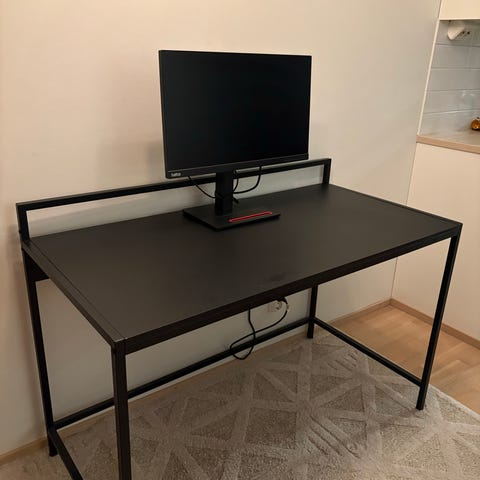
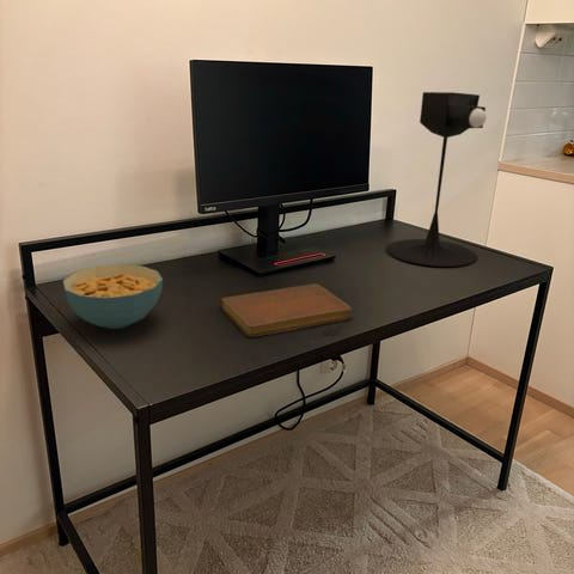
+ notebook [219,282,353,338]
+ desk lamp [385,91,487,268]
+ cereal bowl [61,263,164,330]
